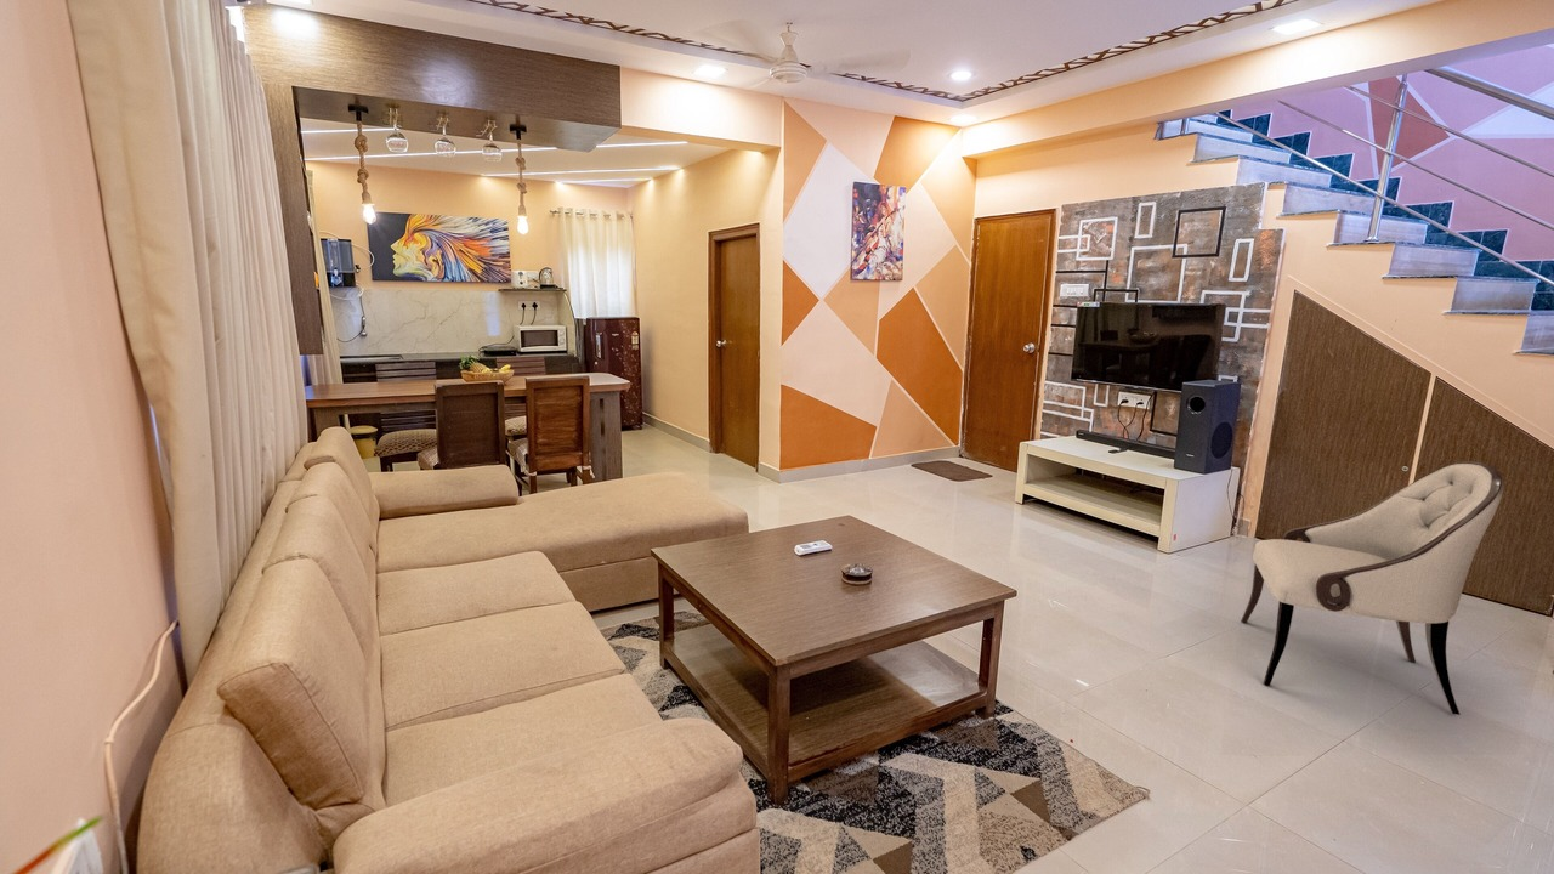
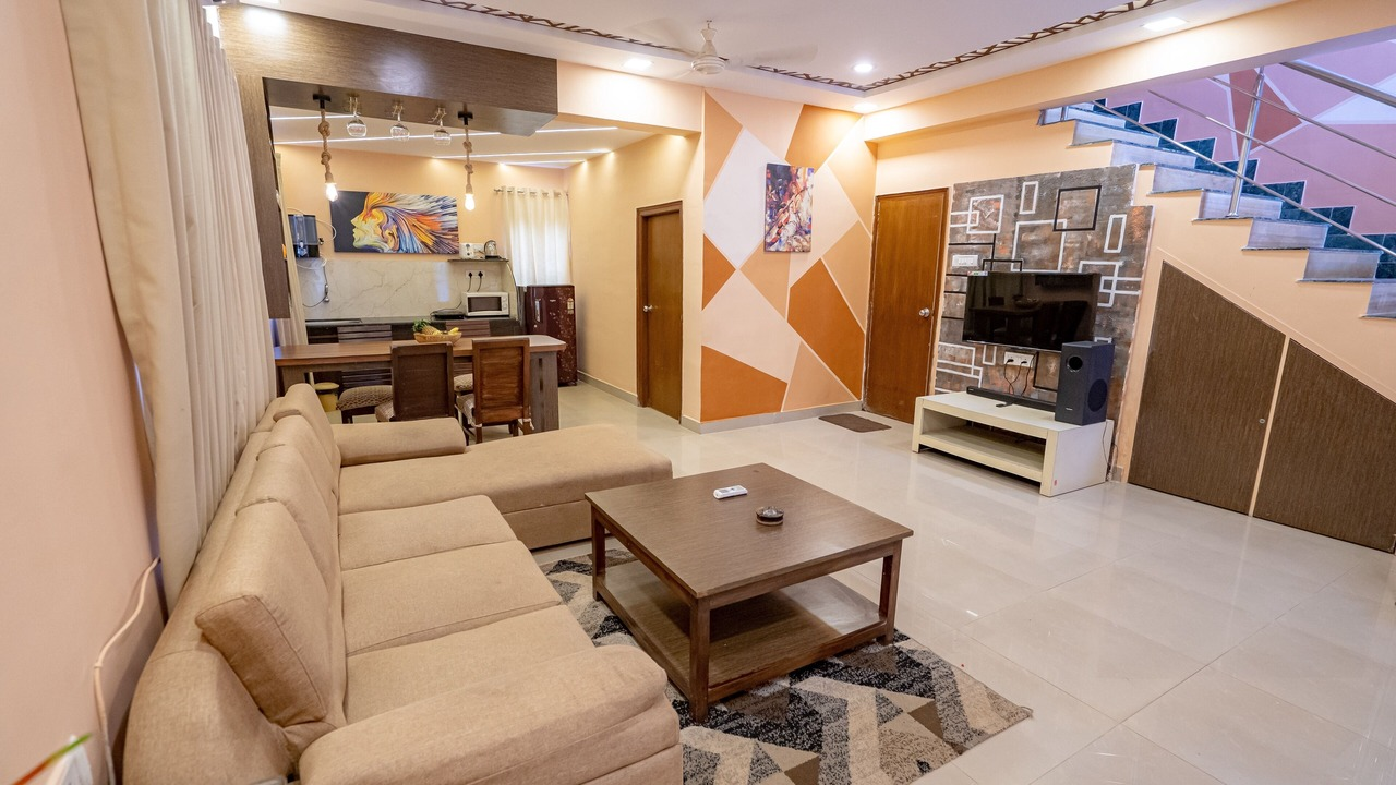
- armchair [1240,460,1504,716]
